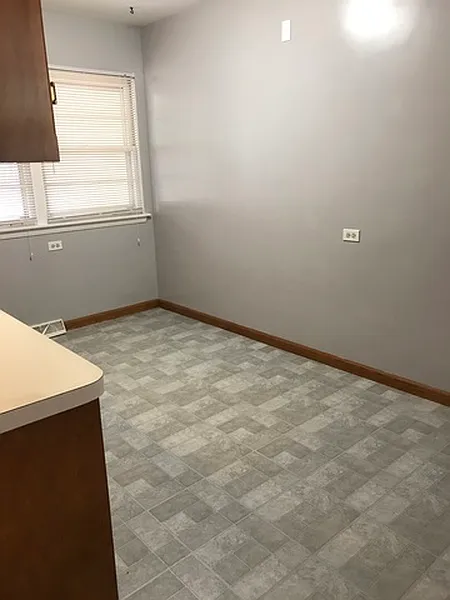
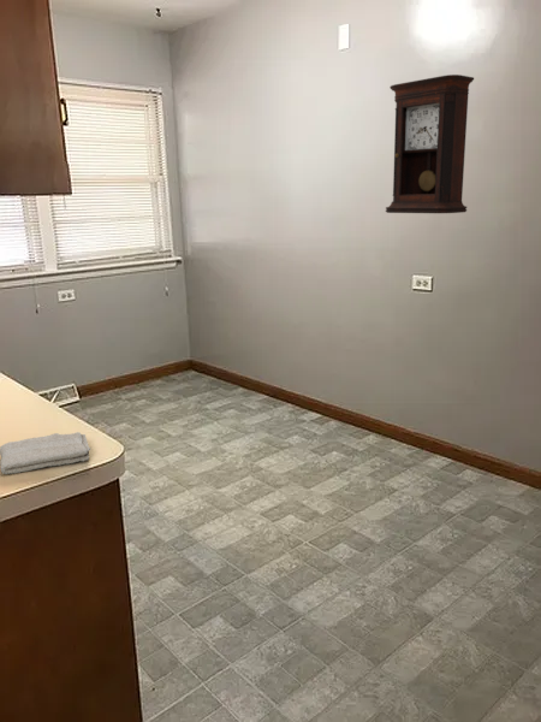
+ pendulum clock [385,73,475,214]
+ washcloth [0,431,91,475]
